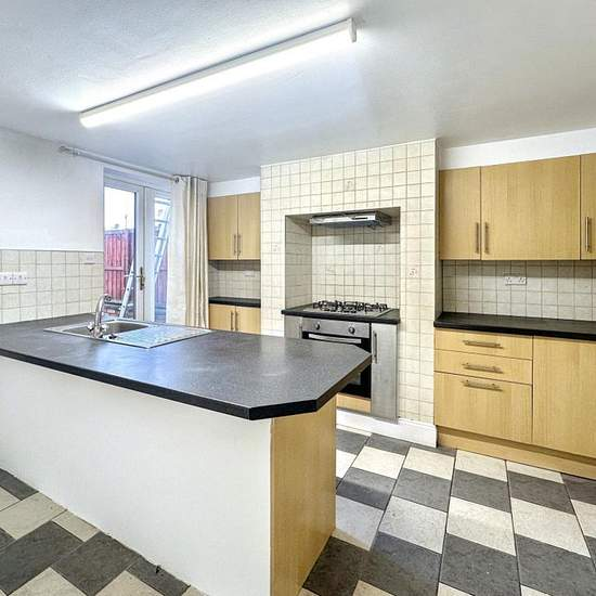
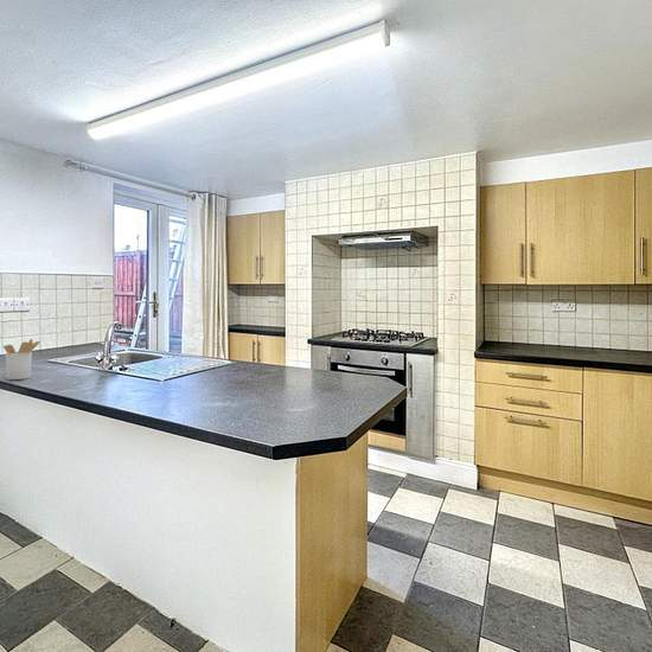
+ utensil holder [2,338,40,381]
